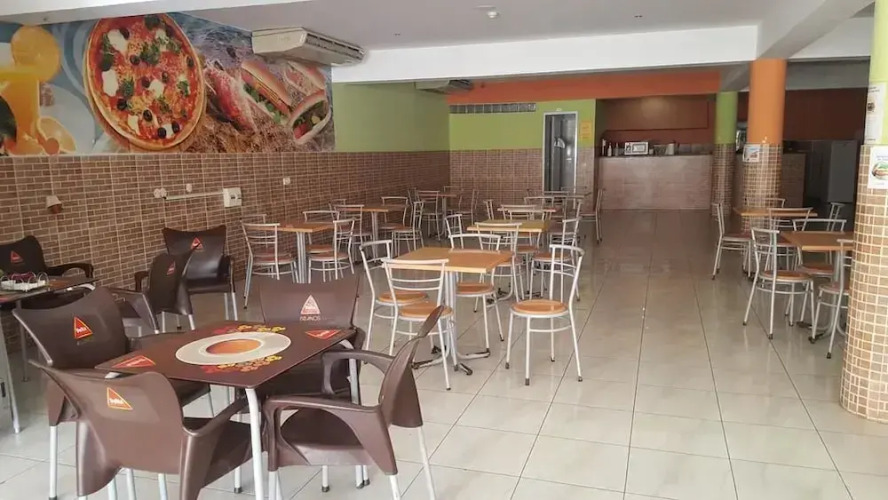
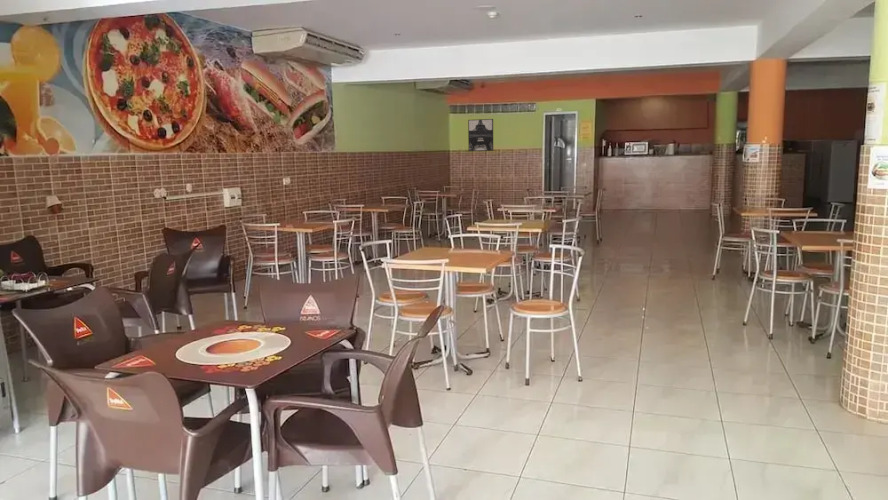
+ wall art [467,118,494,152]
